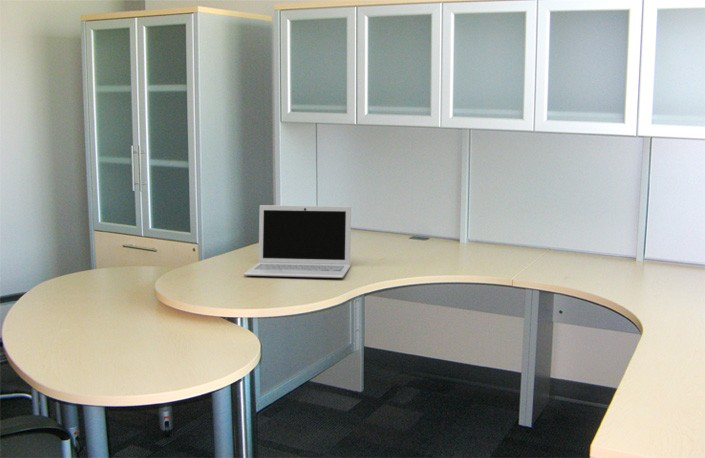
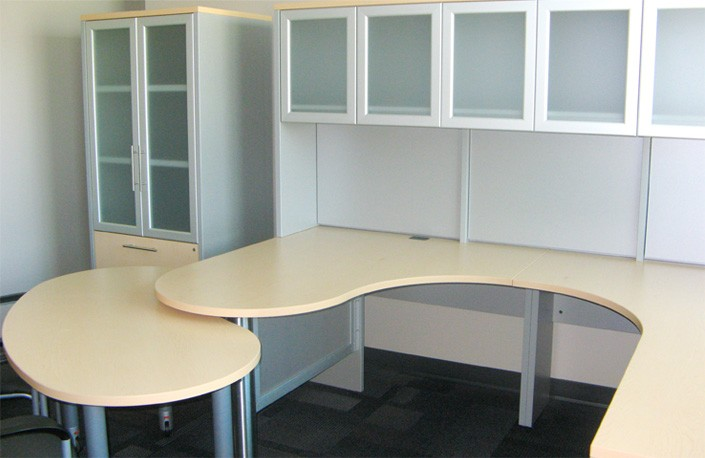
- laptop [243,204,352,279]
